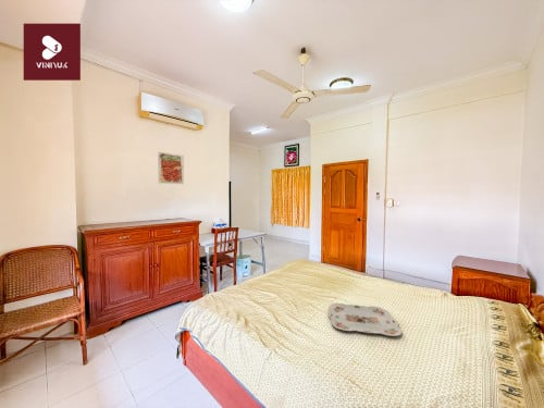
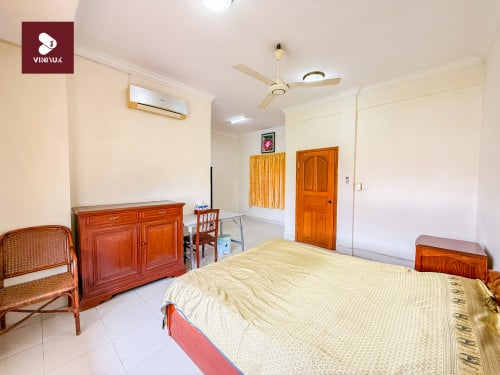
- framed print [157,151,185,185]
- serving tray [327,302,403,337]
